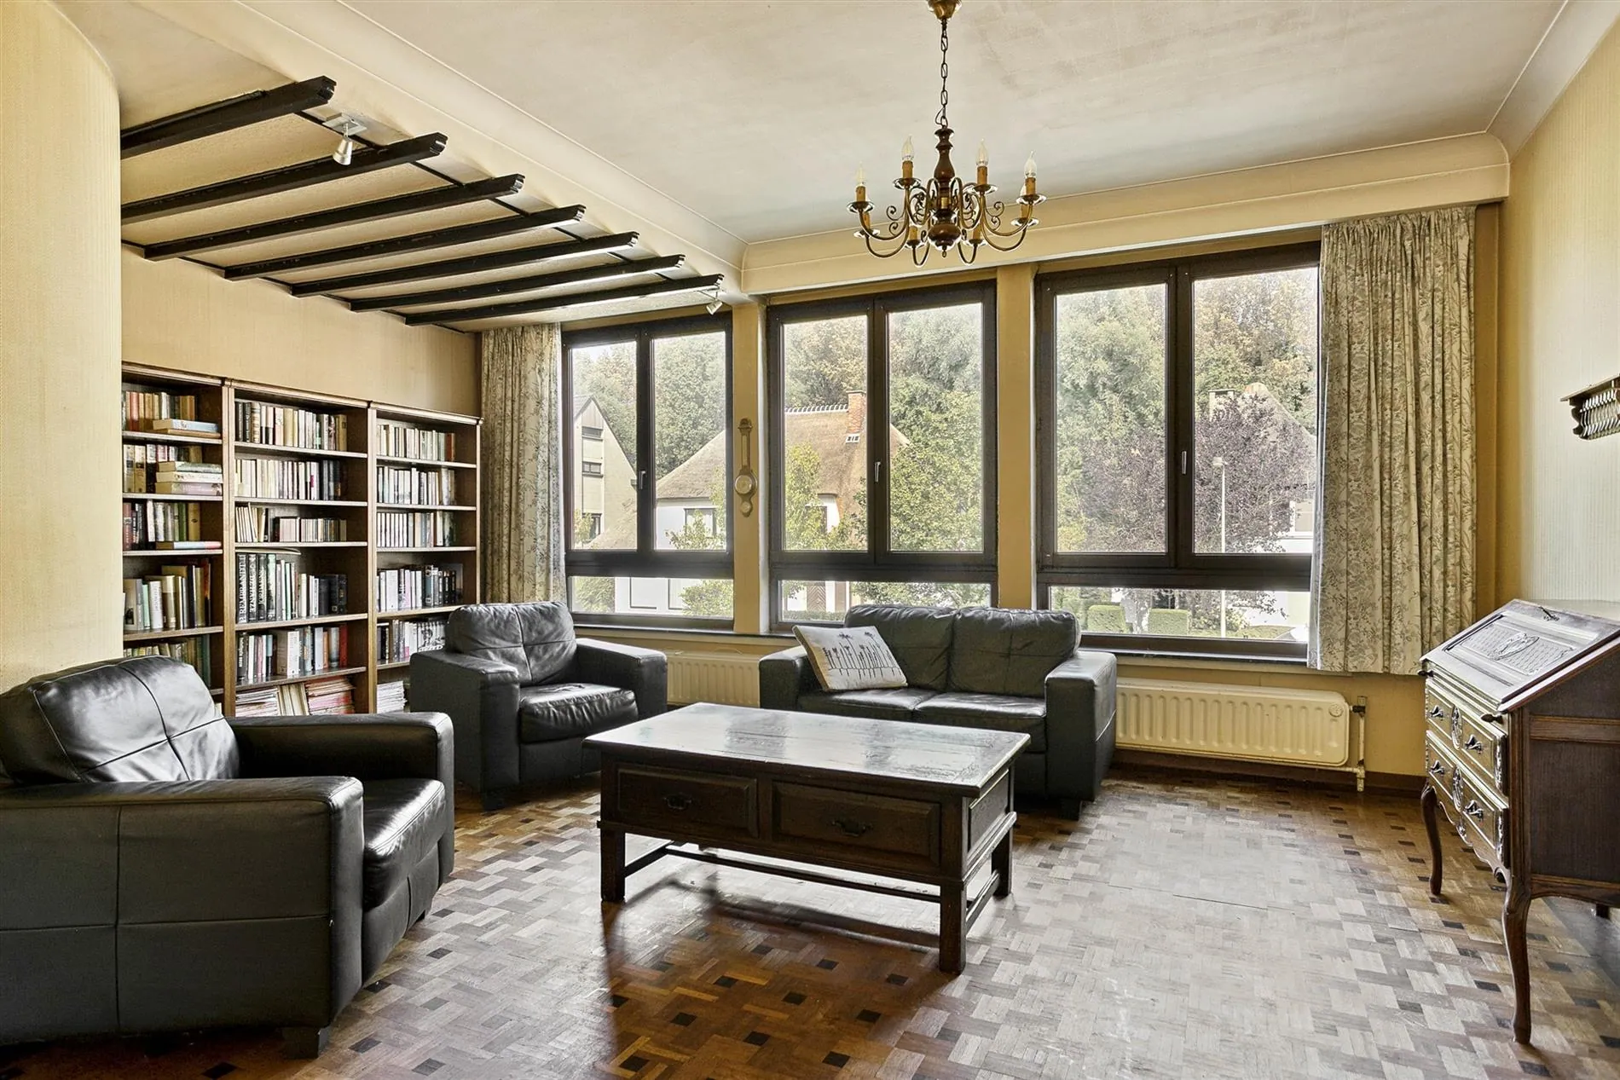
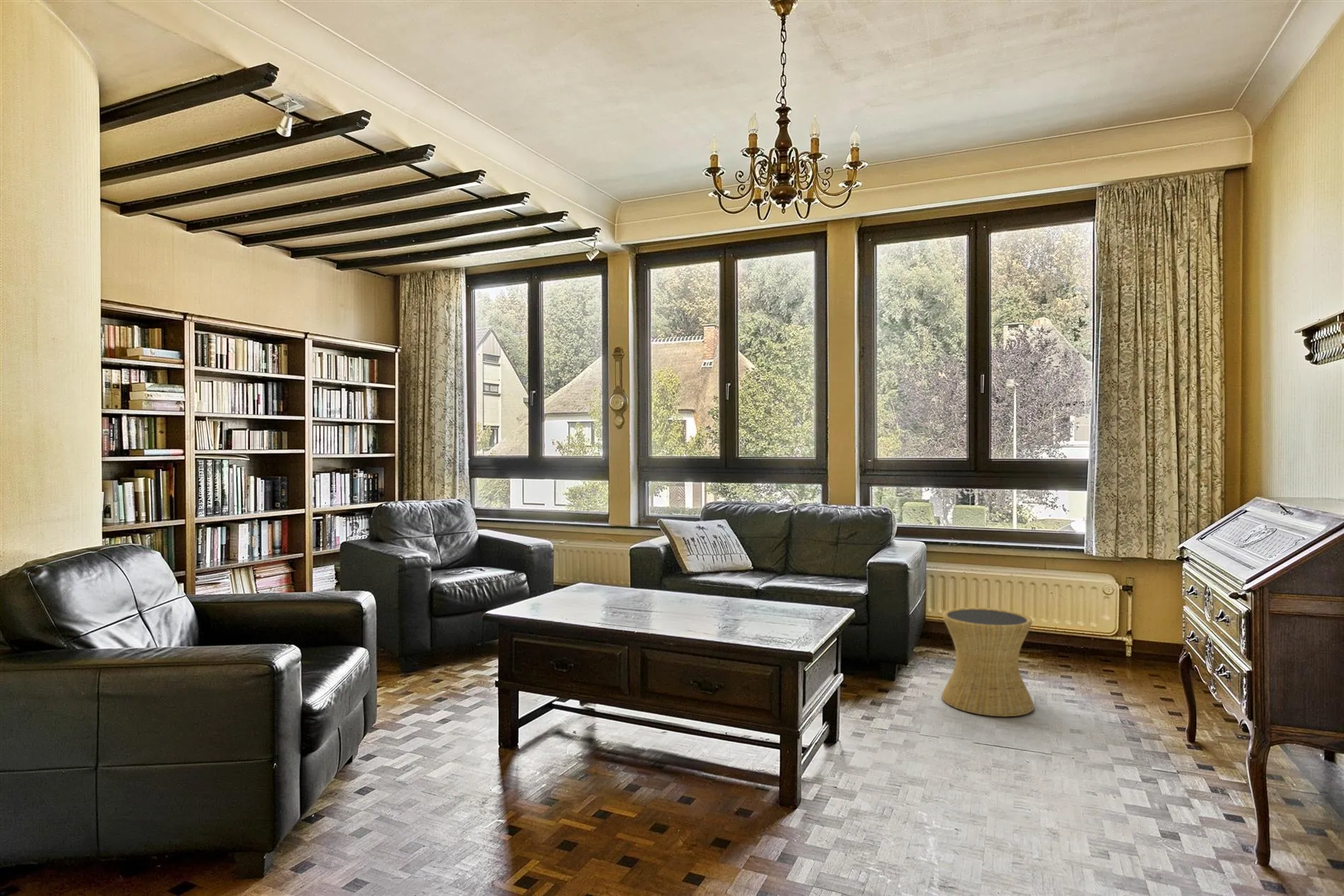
+ side table [941,607,1036,717]
